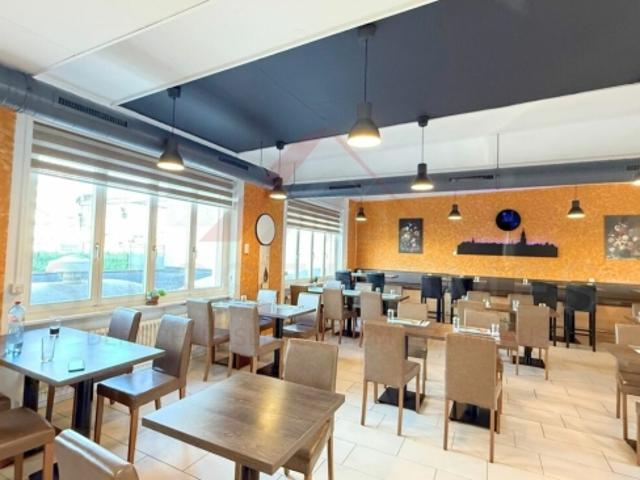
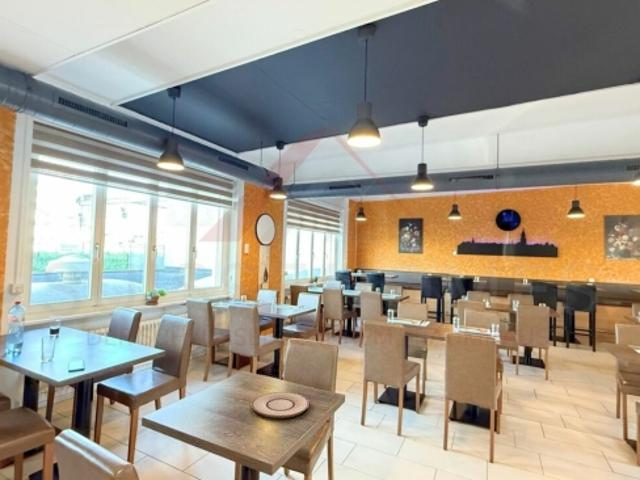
+ plate [251,391,310,419]
